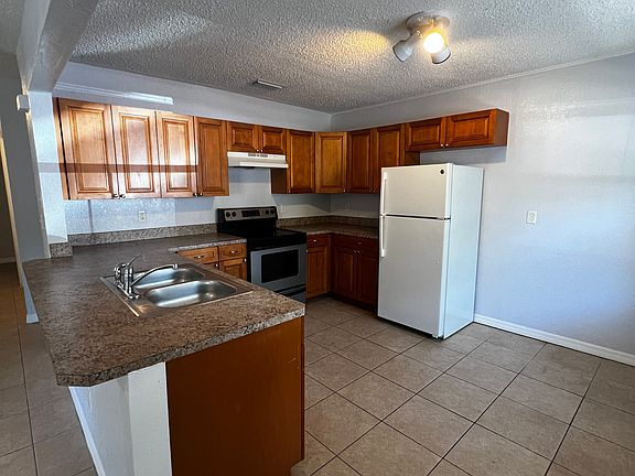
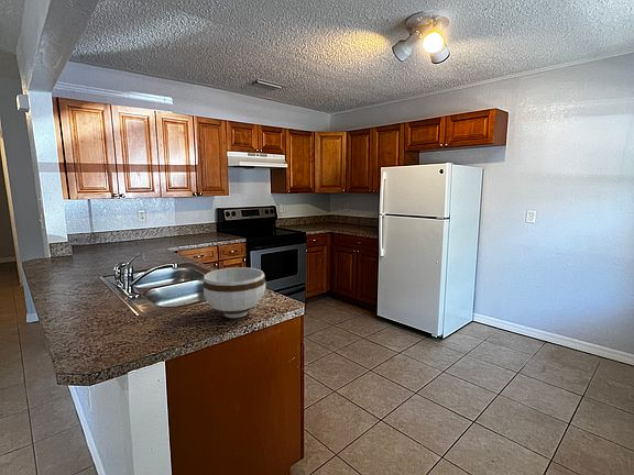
+ bowl [203,267,266,319]
